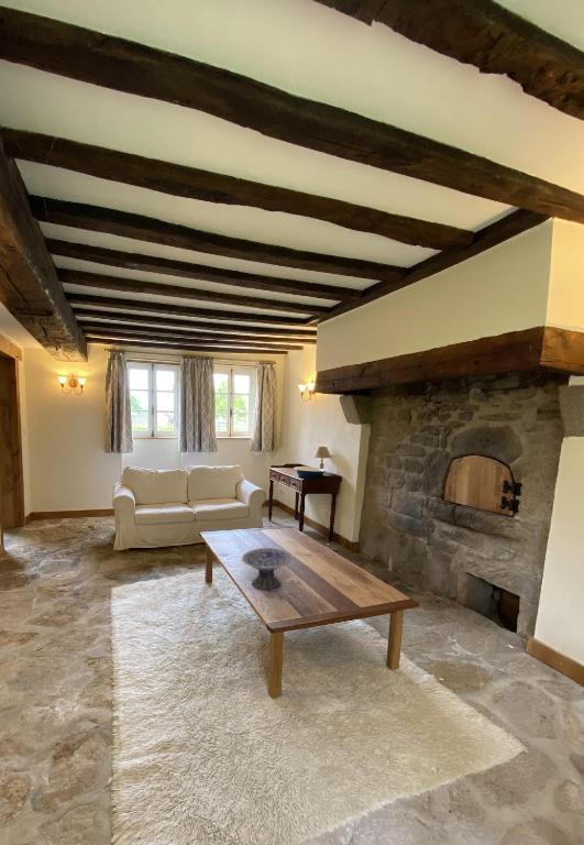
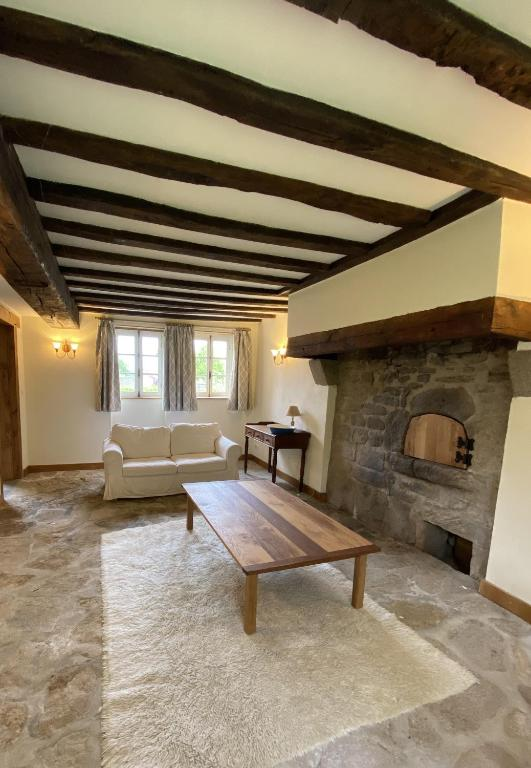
- decorative bowl [241,547,293,591]
